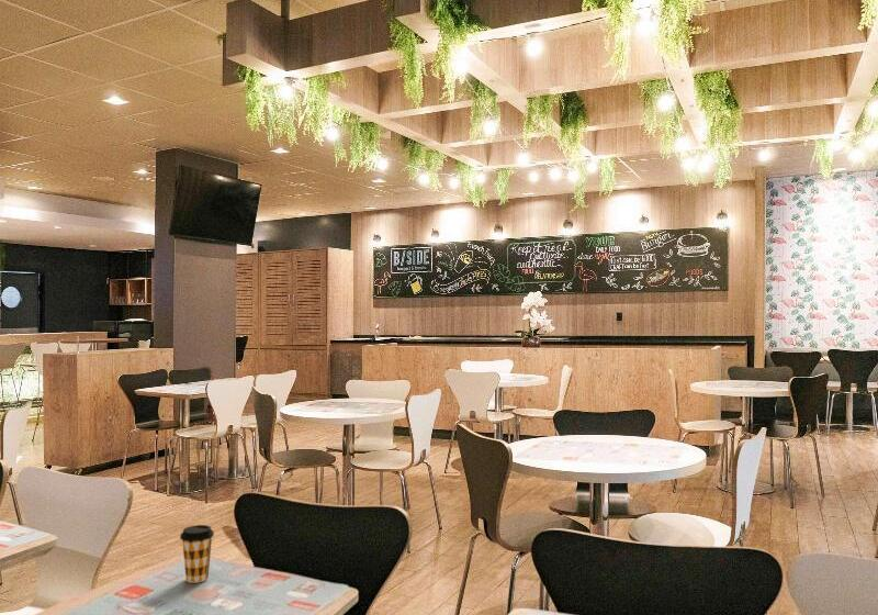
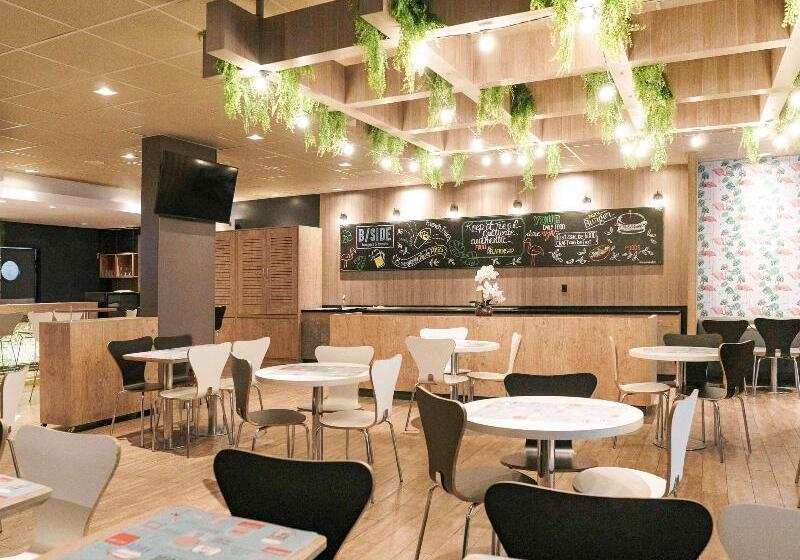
- coffee cup [179,524,215,584]
